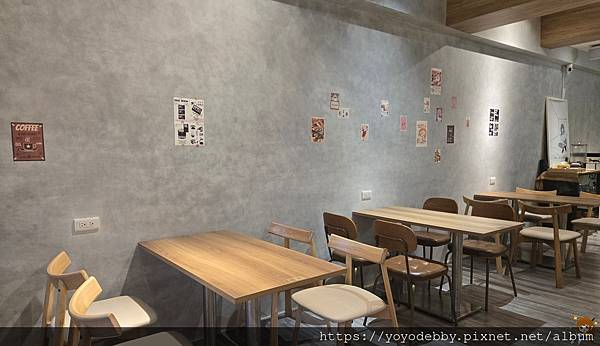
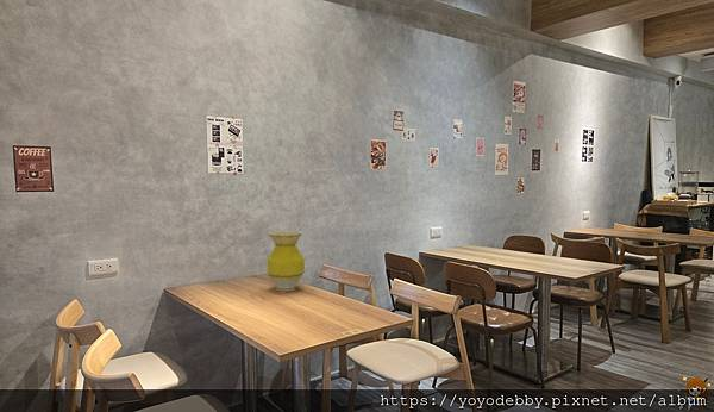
+ vase [267,230,306,293]
